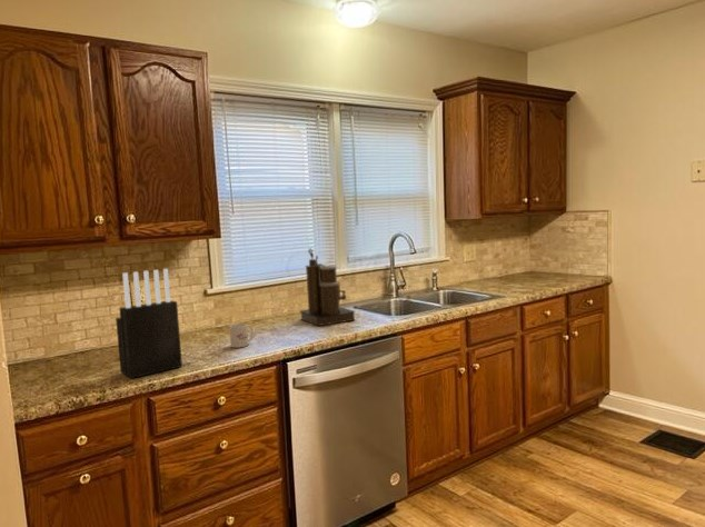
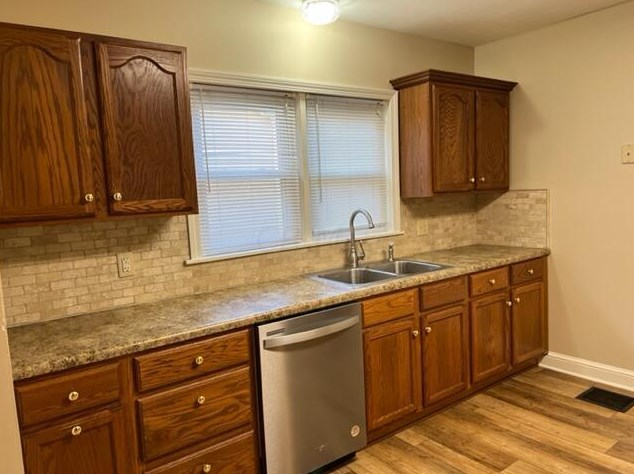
- knife block [115,268,183,379]
- coffee maker [299,247,356,327]
- mug [228,322,255,349]
